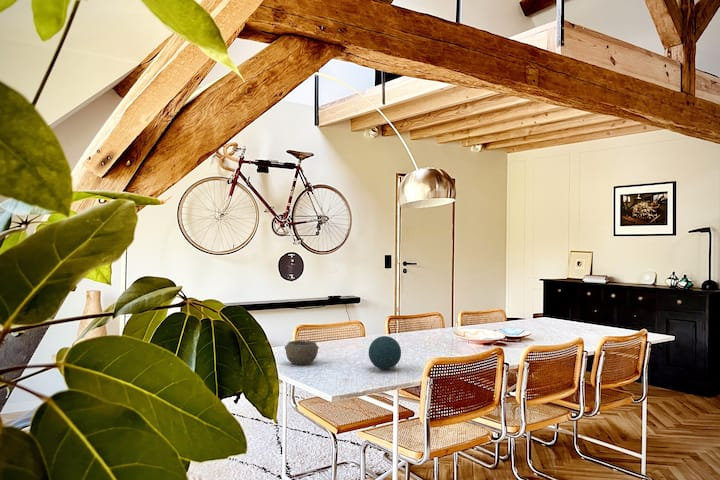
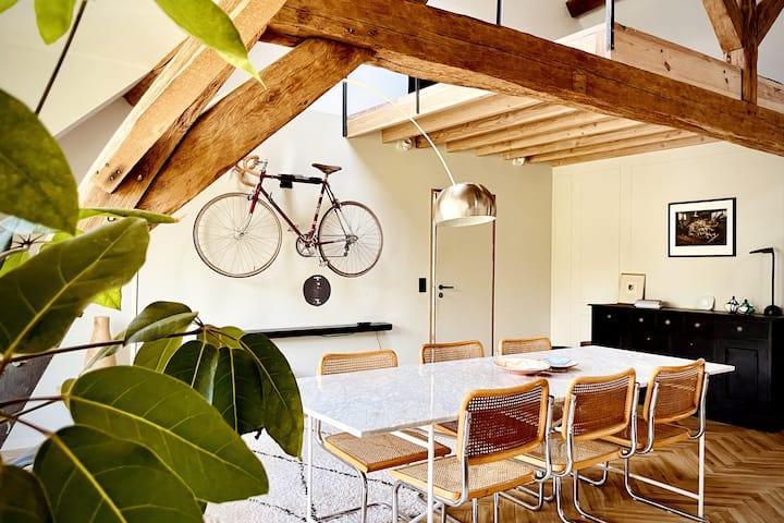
- bowl [284,339,320,365]
- decorative orb [368,335,402,370]
